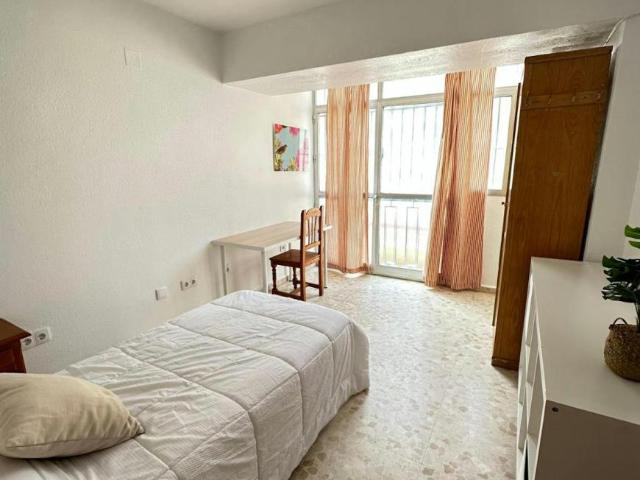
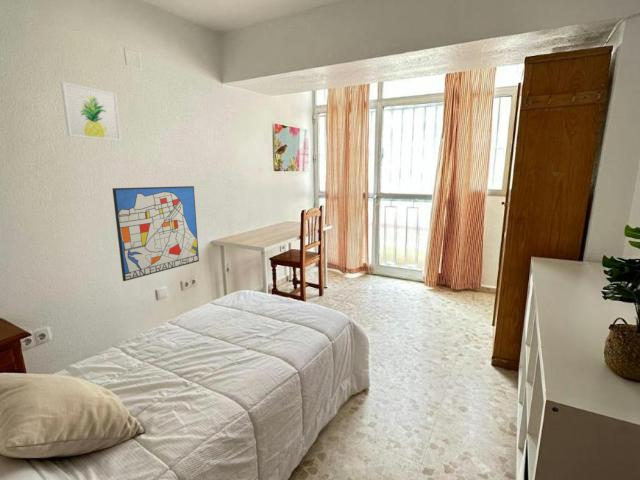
+ wall art [60,81,122,142]
+ wall art [111,185,200,282]
